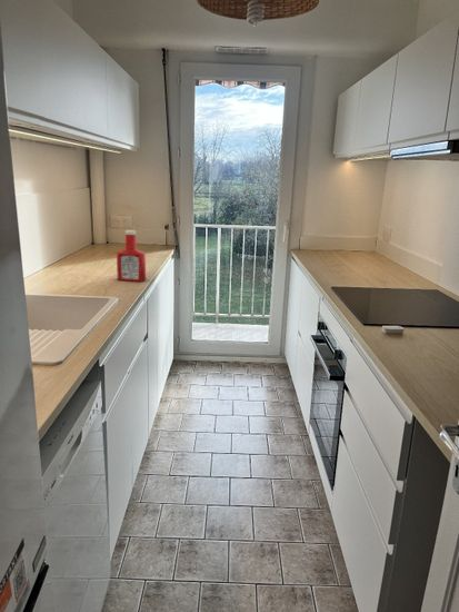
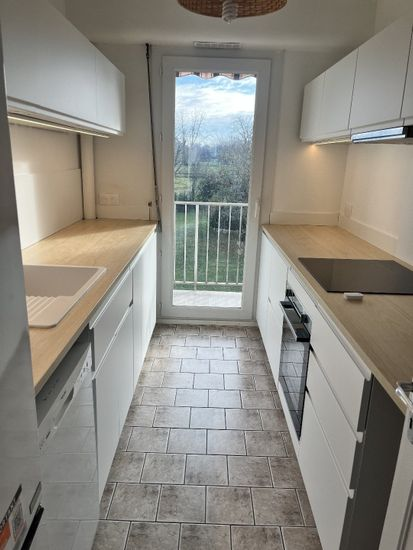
- soap bottle [116,229,147,283]
